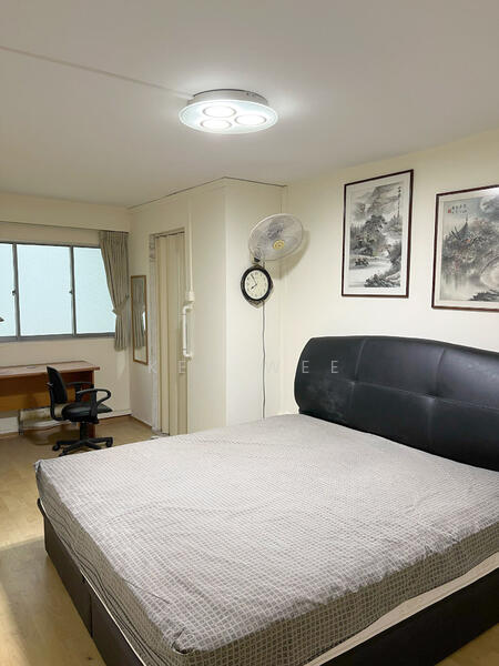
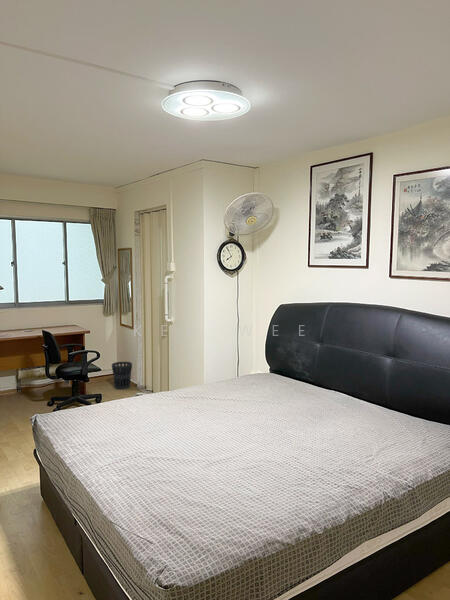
+ wastebasket [111,361,133,390]
